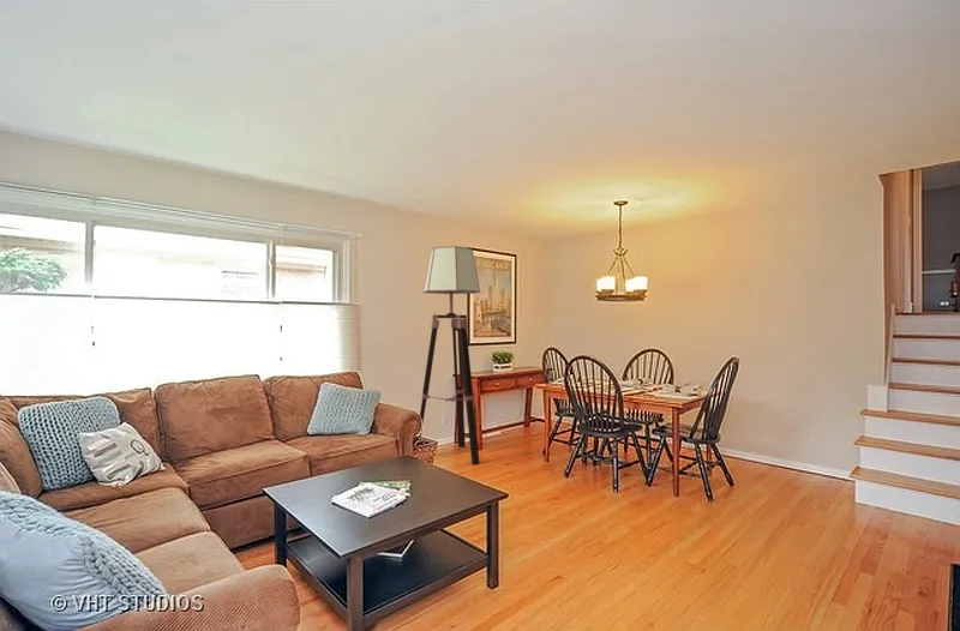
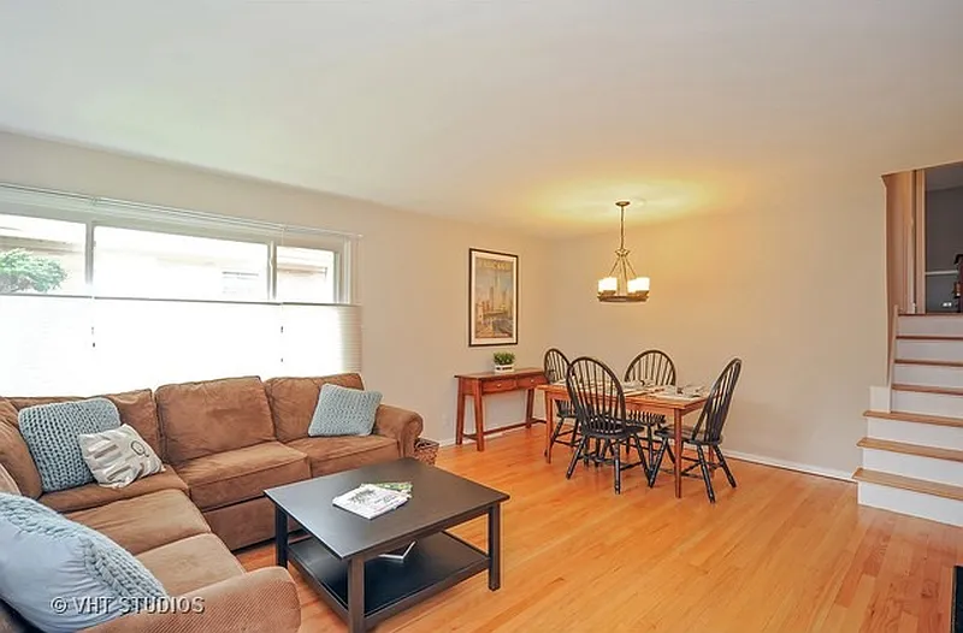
- floor lamp [419,245,481,465]
